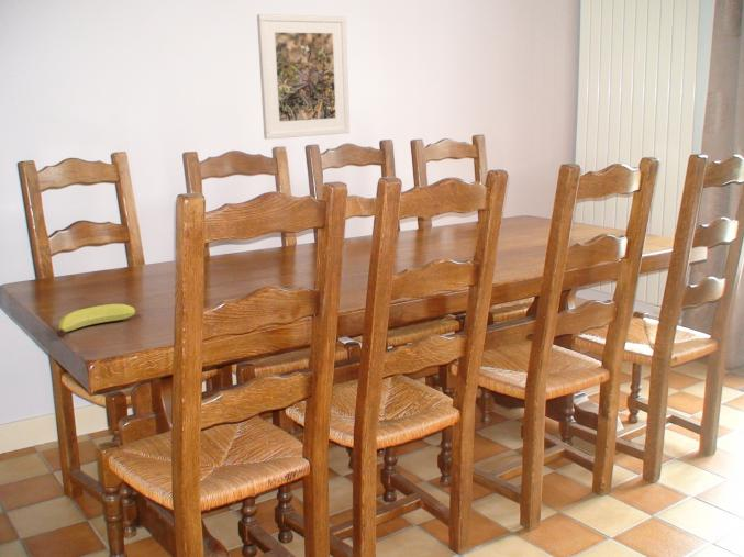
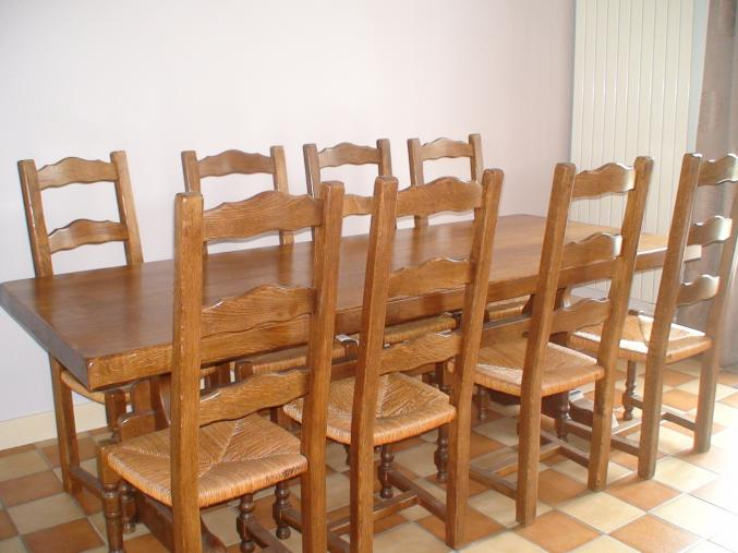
- fruit [56,303,137,339]
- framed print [256,13,351,141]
